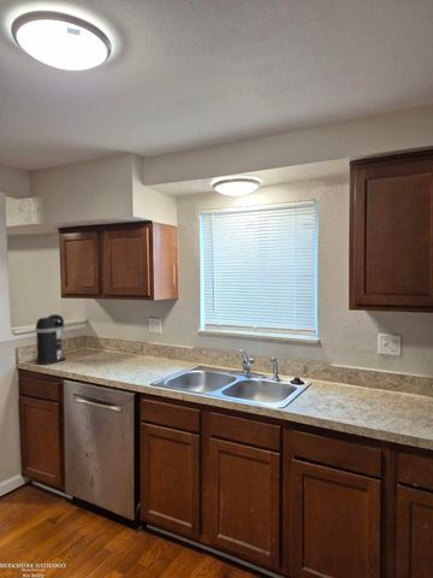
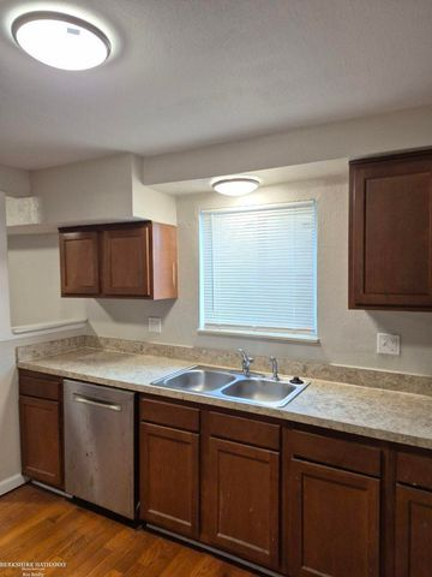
- coffee maker [35,313,67,366]
